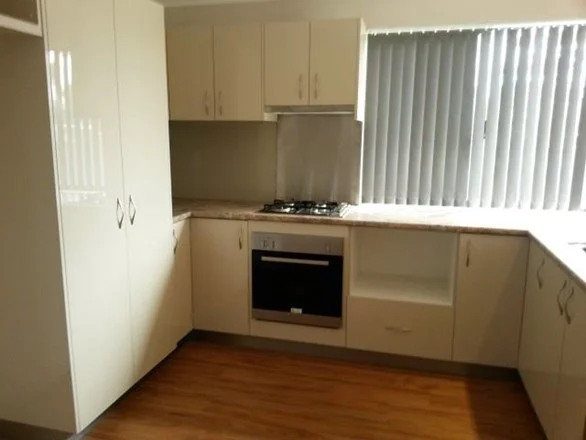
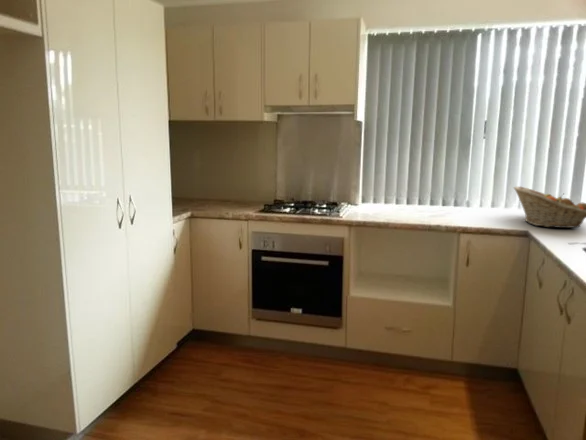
+ fruit basket [512,186,586,229]
